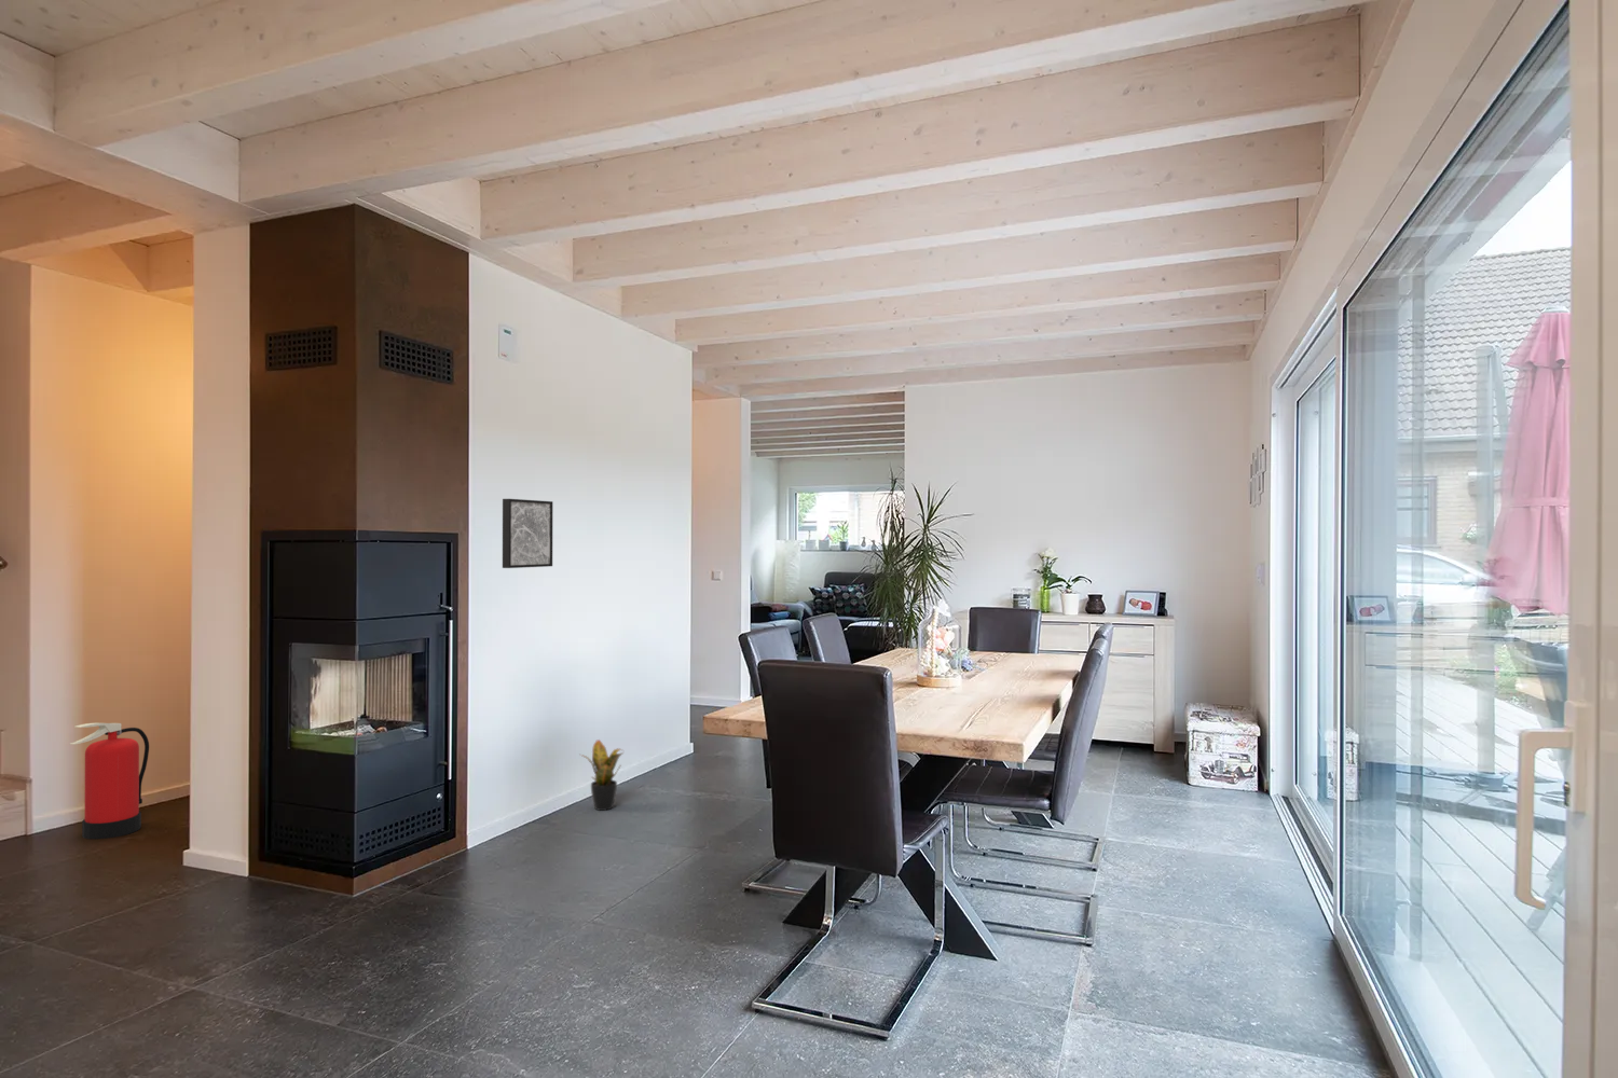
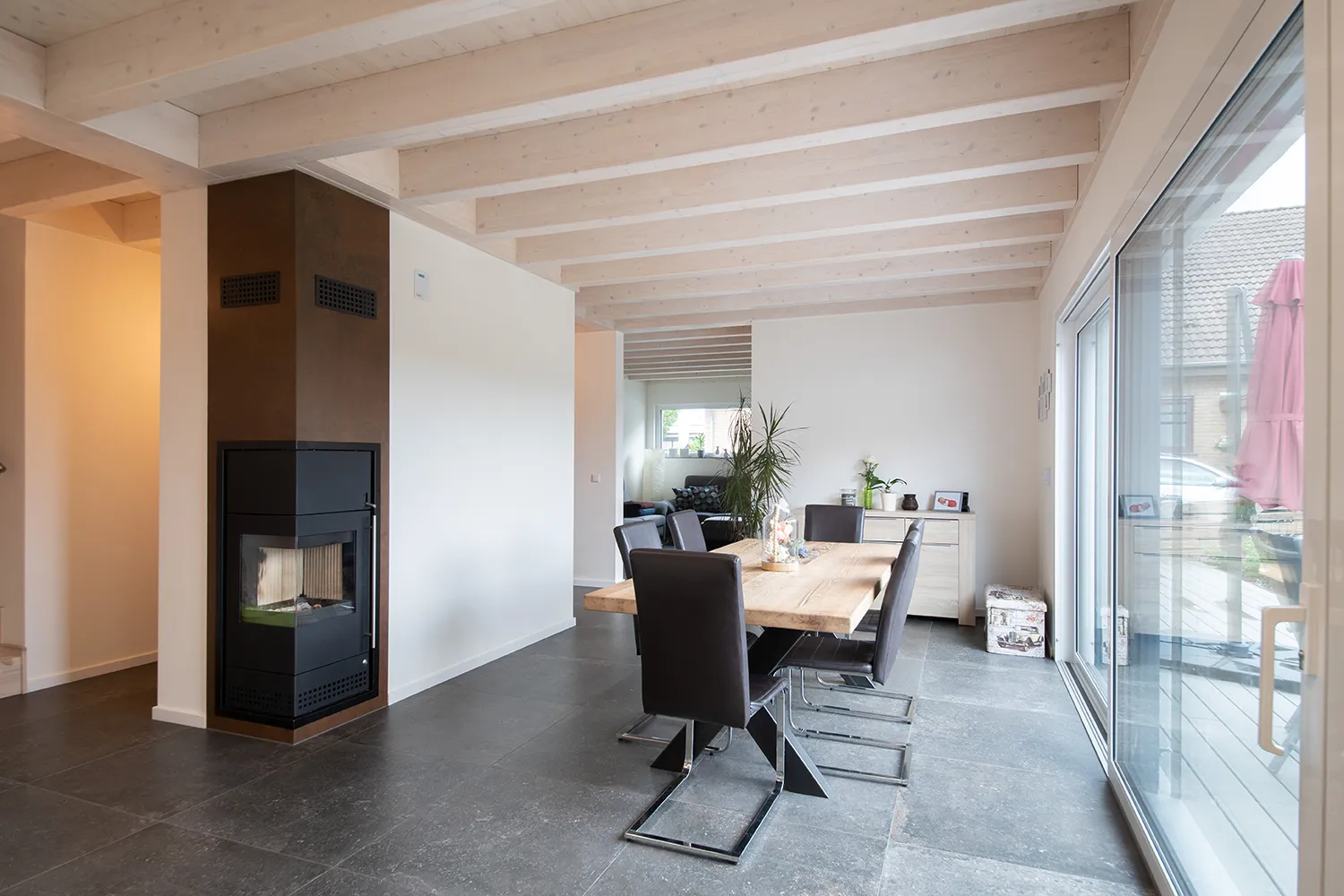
- wall art [502,498,554,569]
- potted plant [579,739,625,812]
- fire extinguisher [70,722,150,840]
